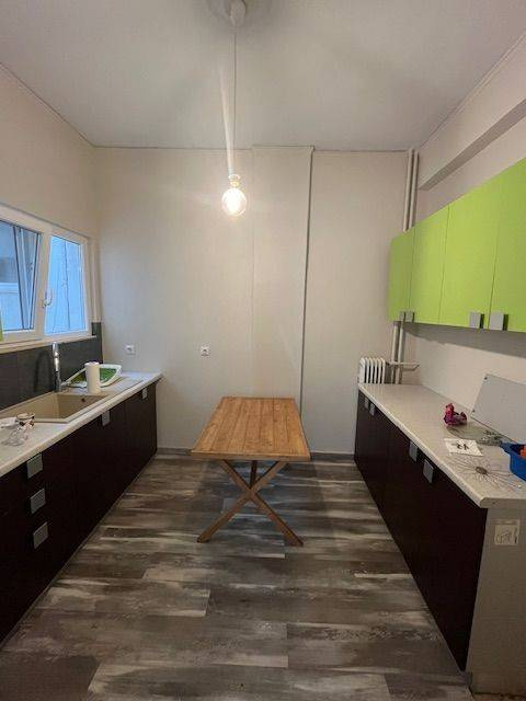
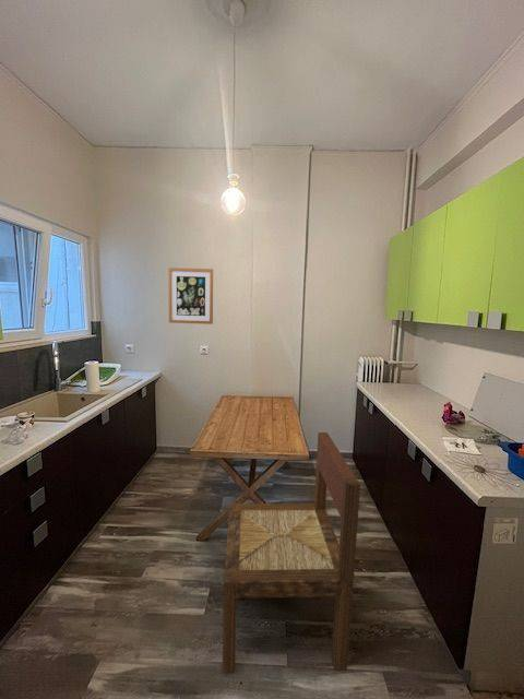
+ dining chair [222,431,361,674]
+ wall art [167,266,214,325]
